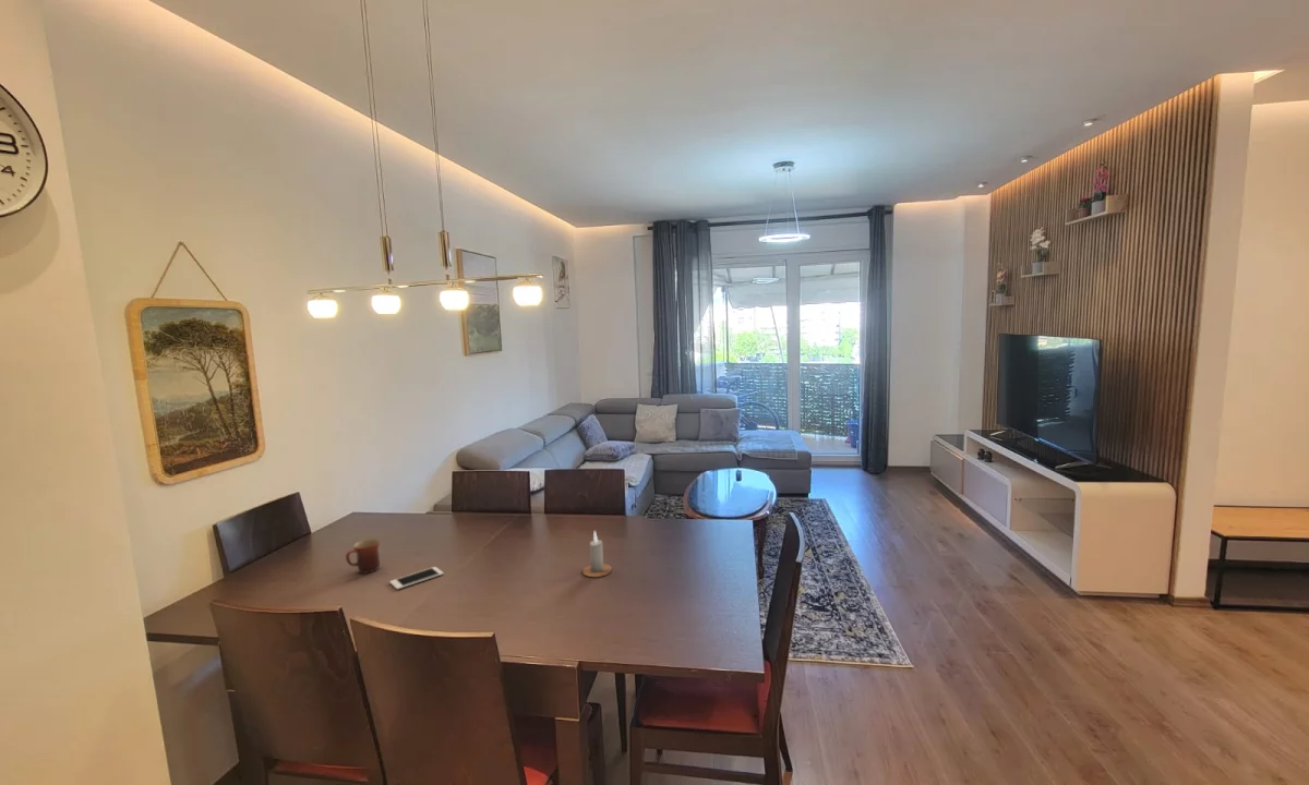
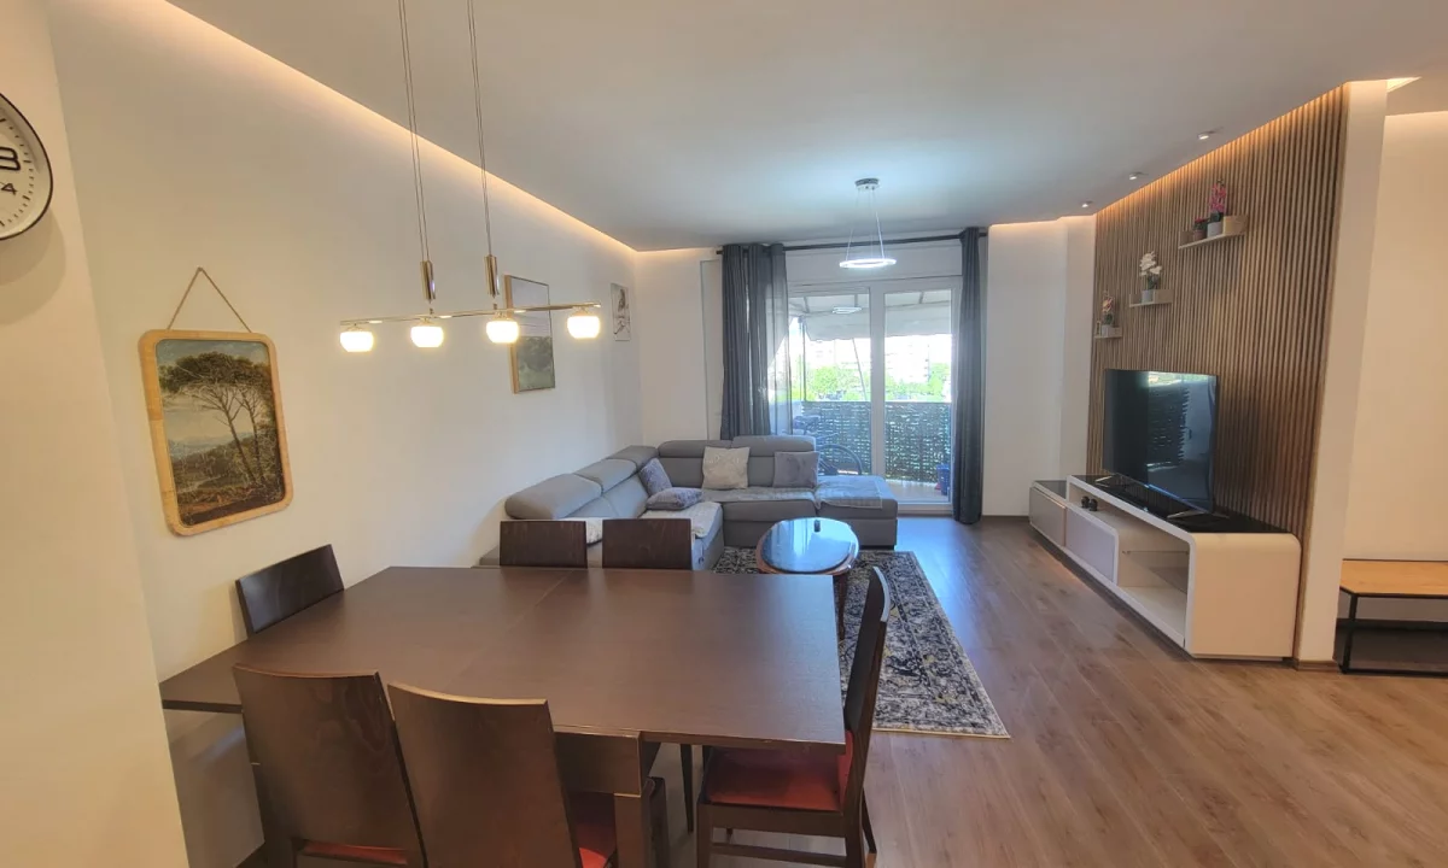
- mug [345,538,381,575]
- candle [581,530,613,578]
- cell phone [388,566,444,591]
